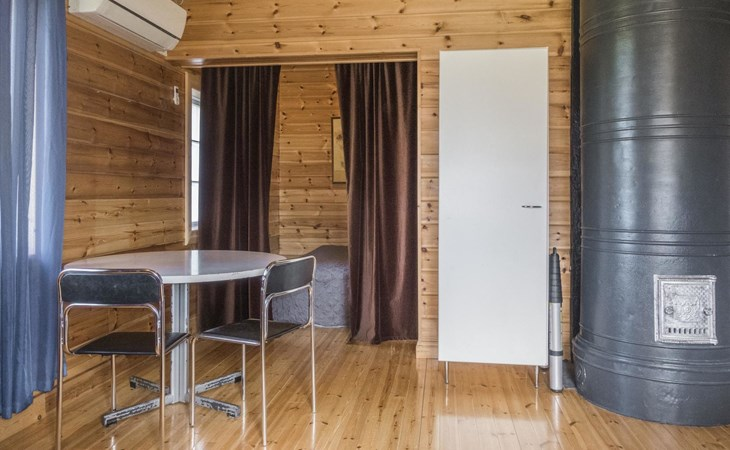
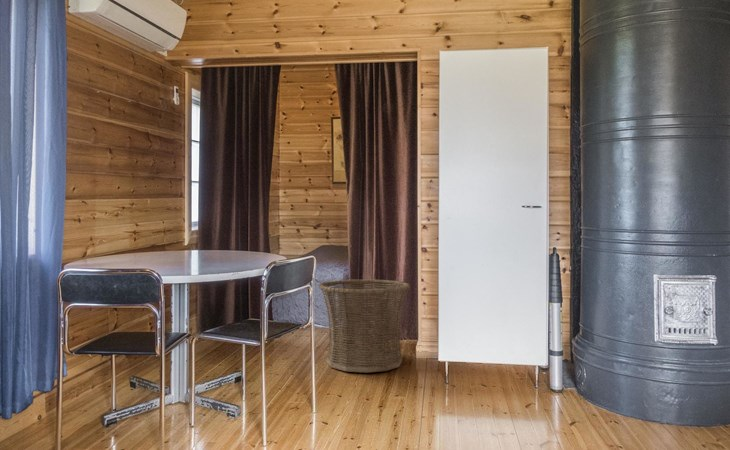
+ basket [318,278,412,374]
